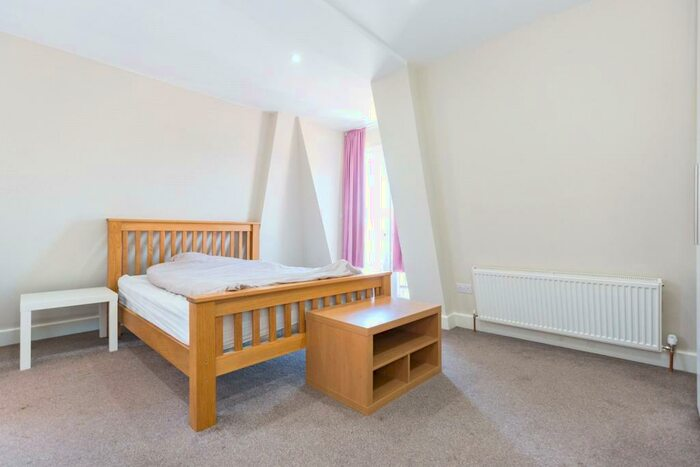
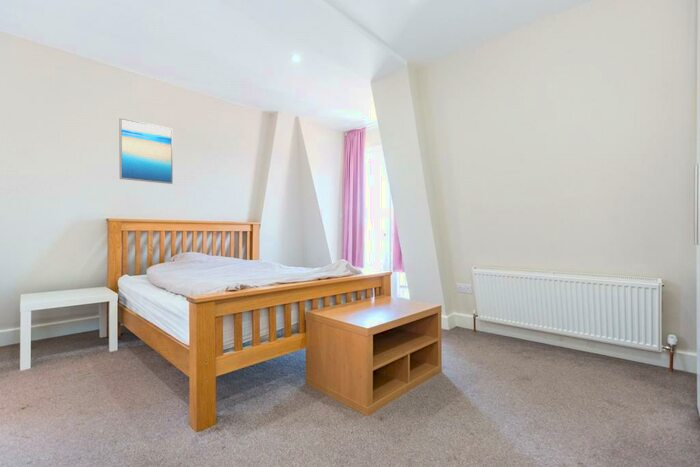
+ wall art [118,117,174,185]
